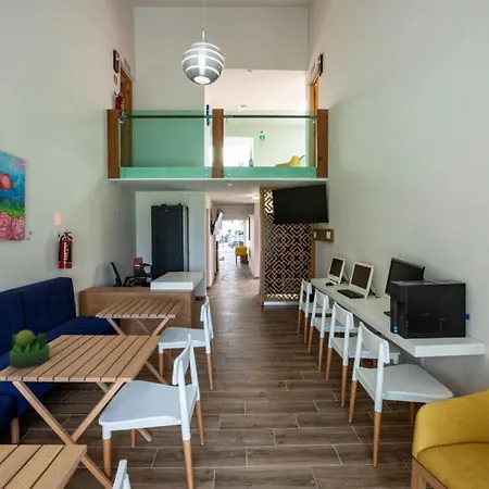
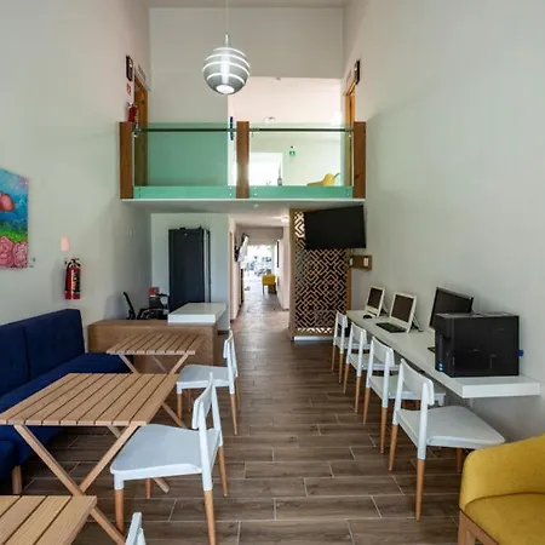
- plant [9,329,51,369]
